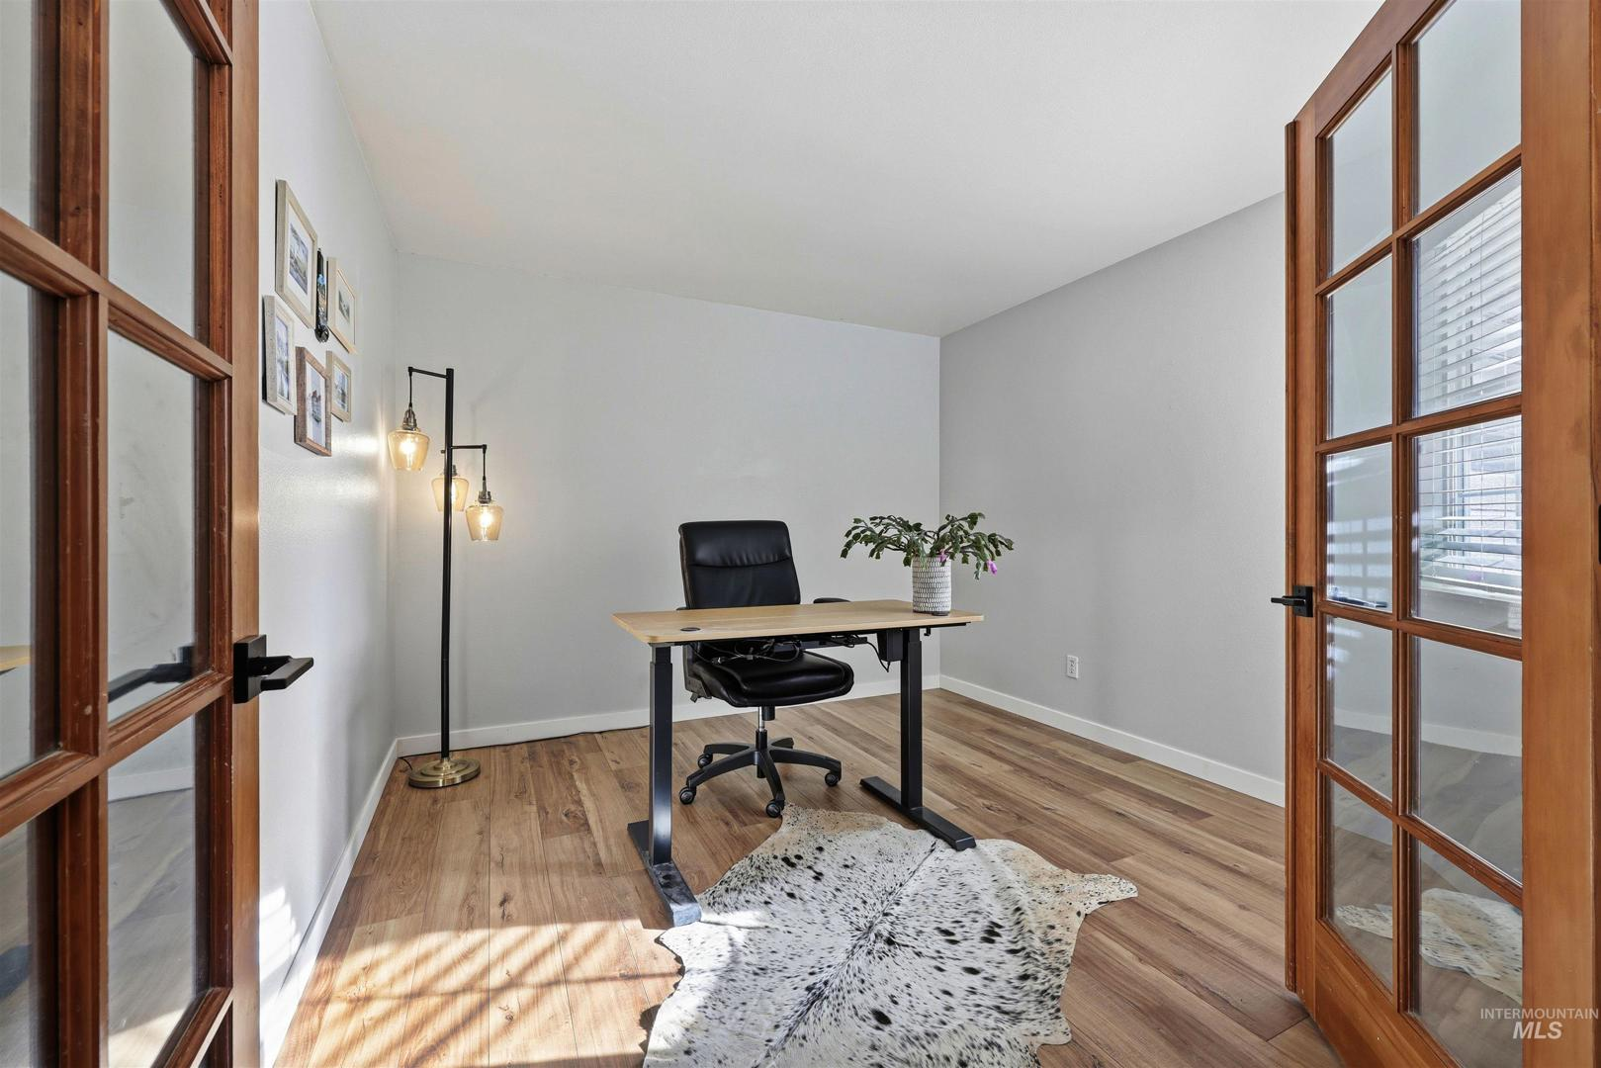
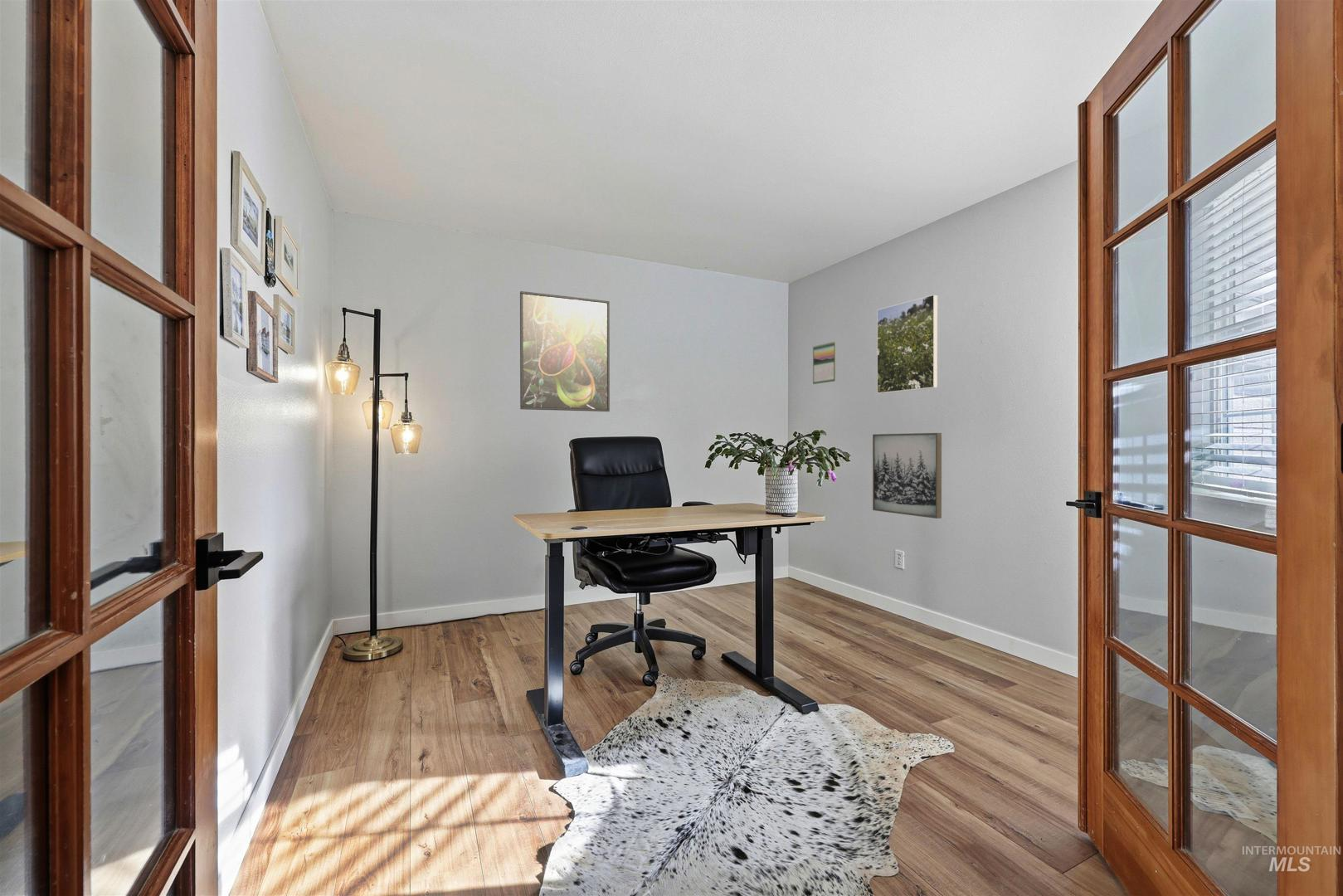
+ wall art [872,432,942,519]
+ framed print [876,294,938,394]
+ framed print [519,290,611,412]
+ calendar [812,340,837,385]
